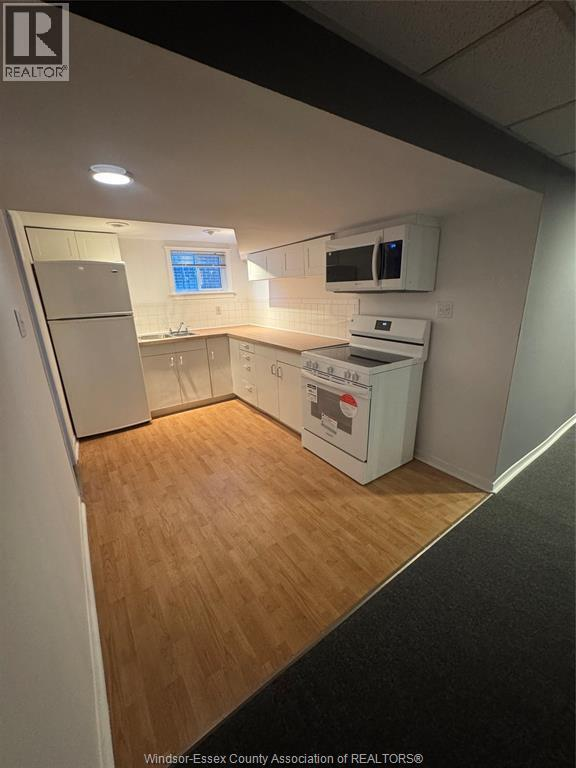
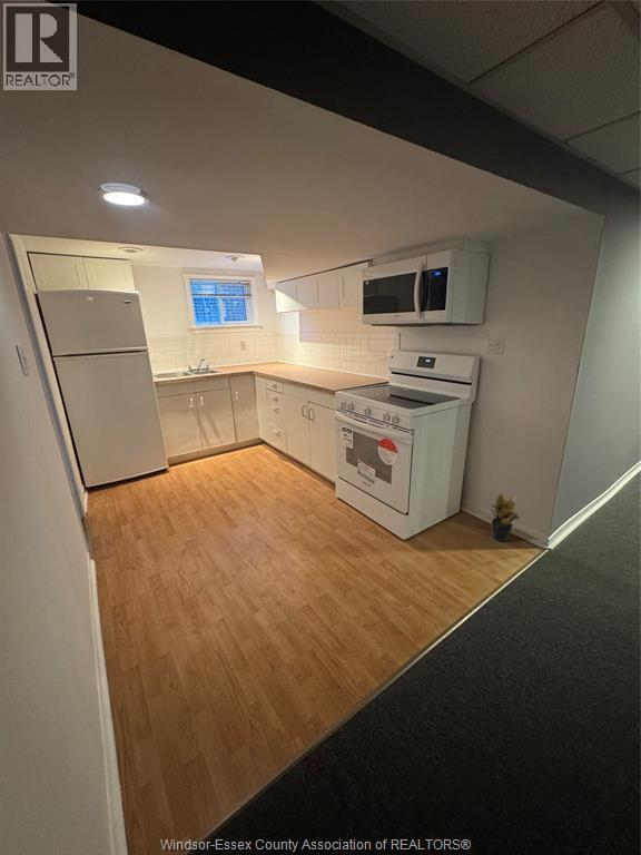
+ potted plant [490,492,521,543]
